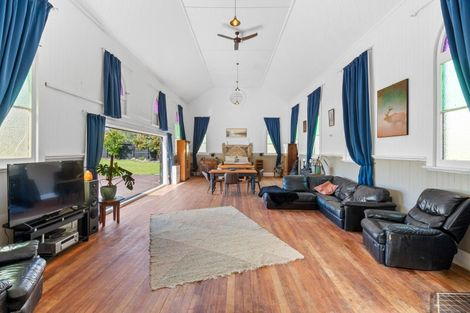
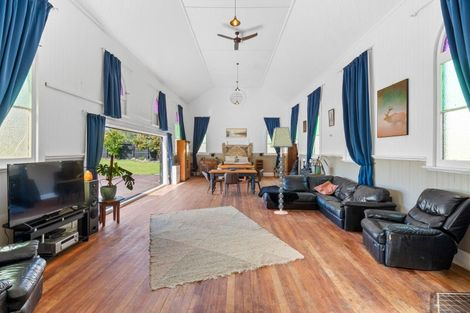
+ floor lamp [269,126,294,216]
